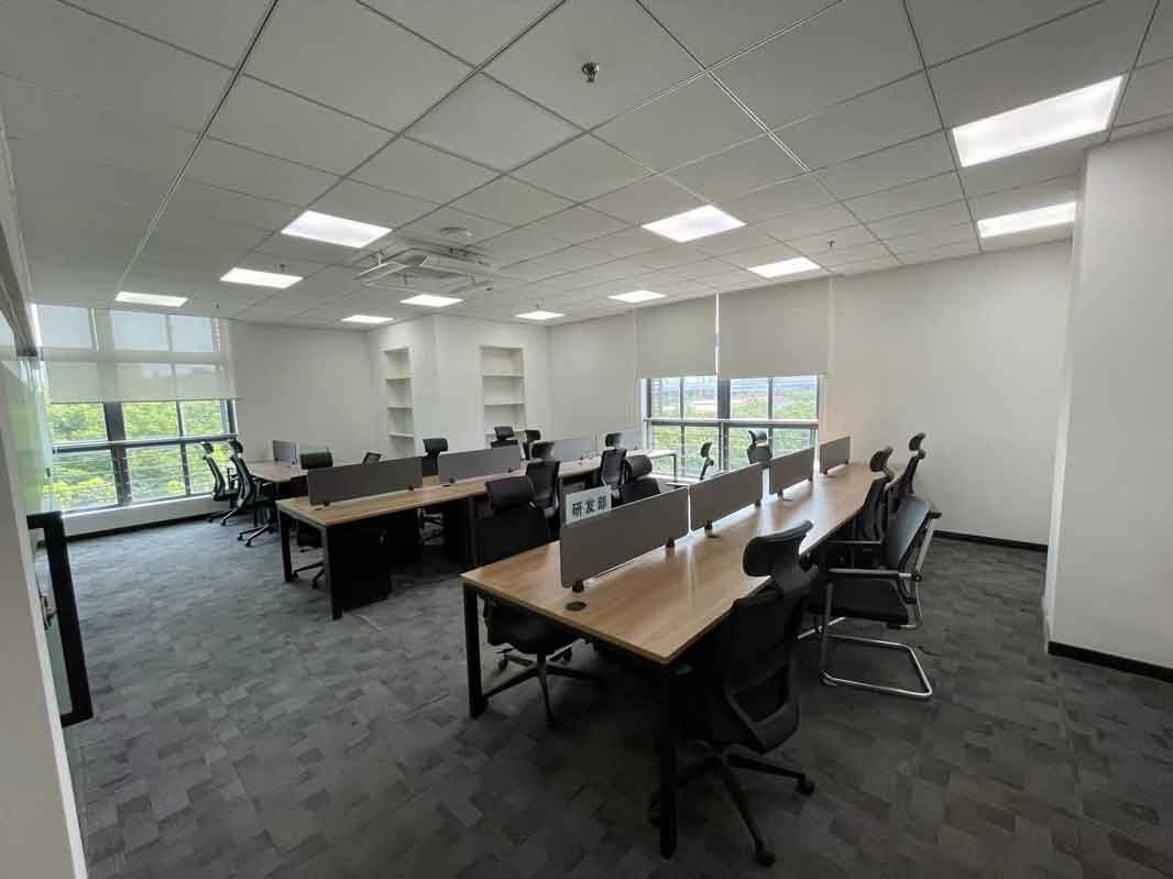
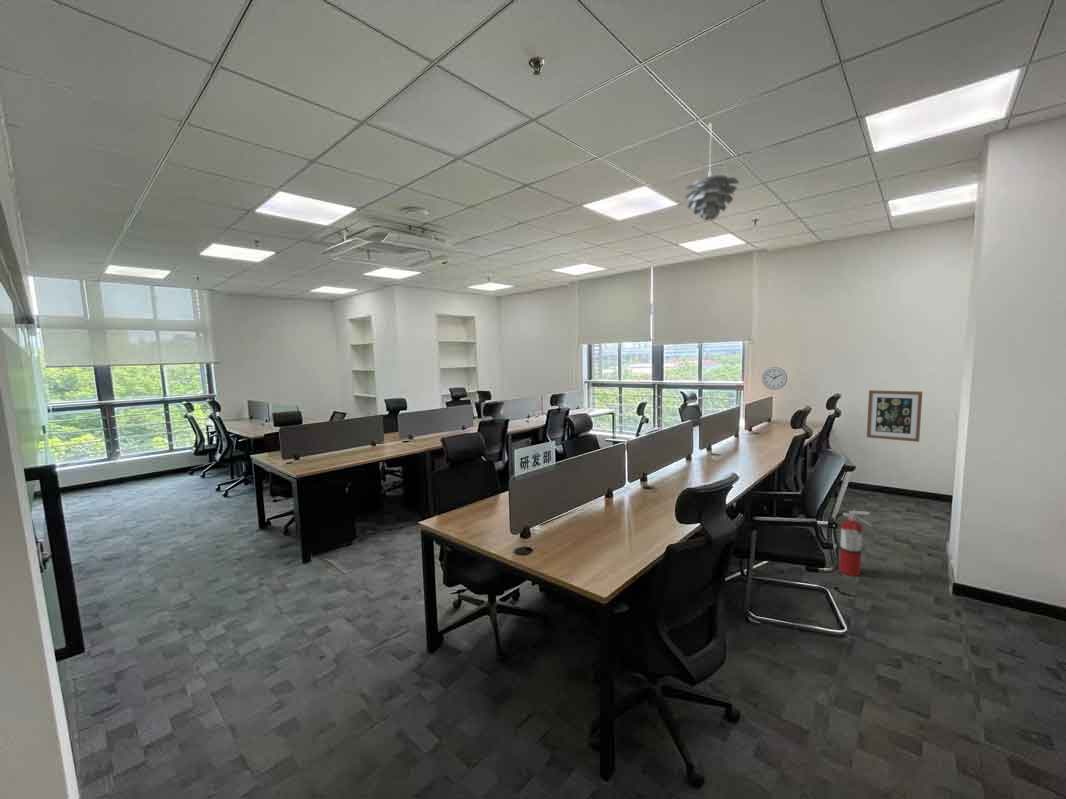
+ fire extinguisher [831,508,872,577]
+ wall clock [760,366,788,391]
+ pendant light [682,122,740,221]
+ wall art [866,389,923,443]
